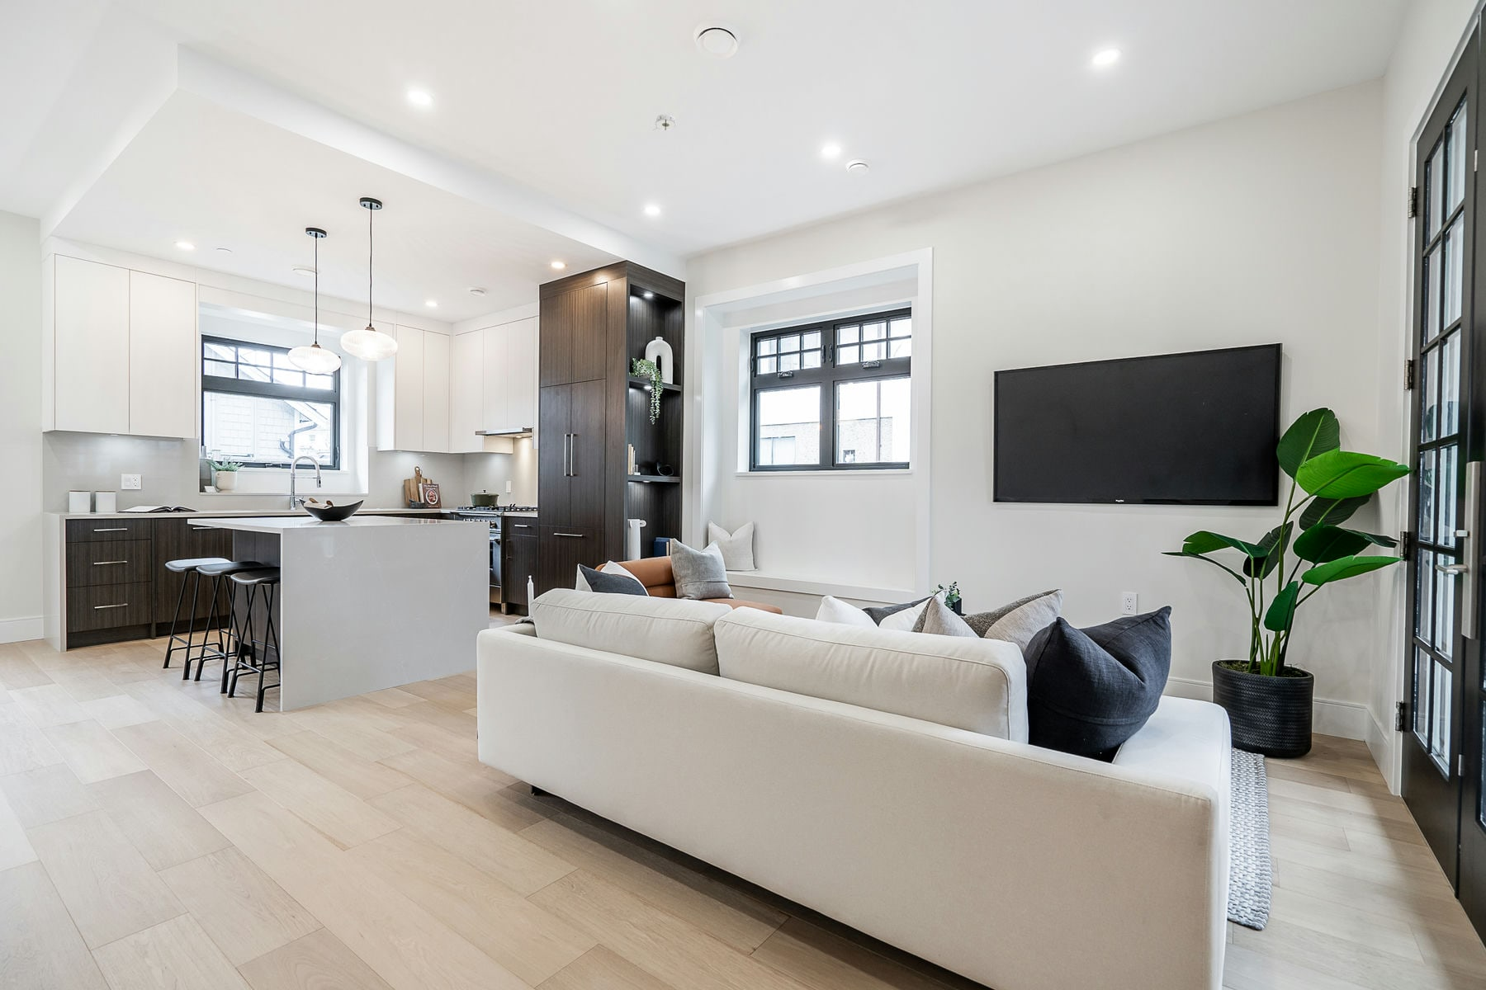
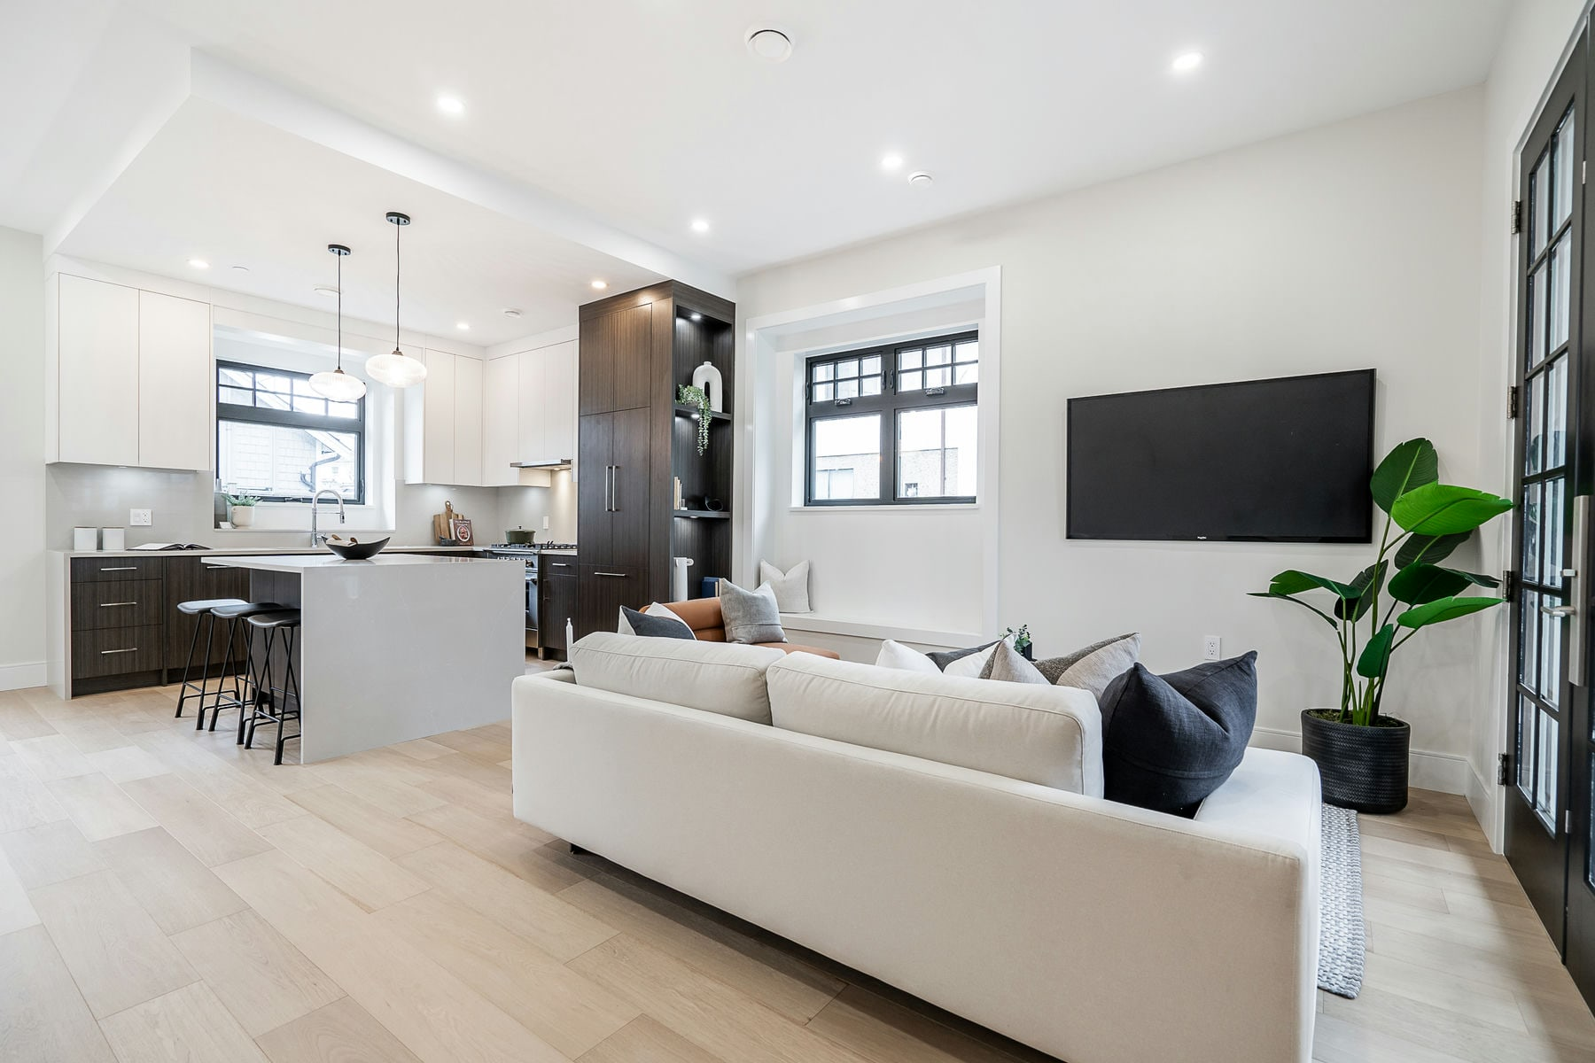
- smoke detector [652,114,678,131]
